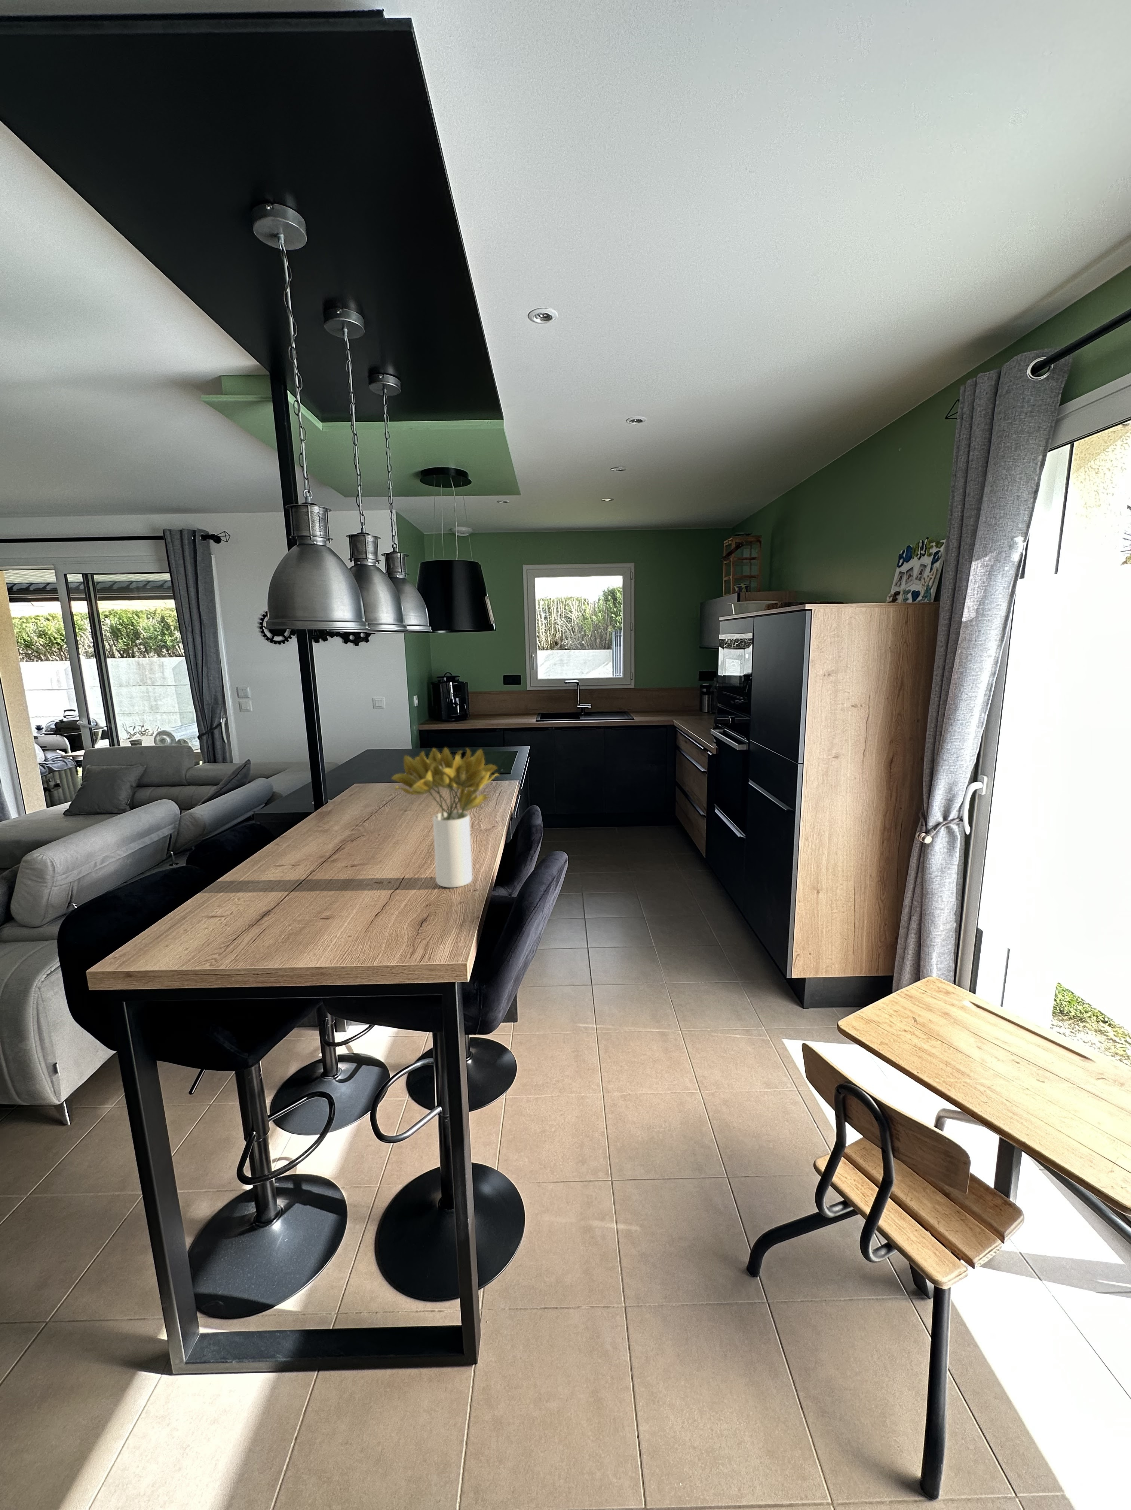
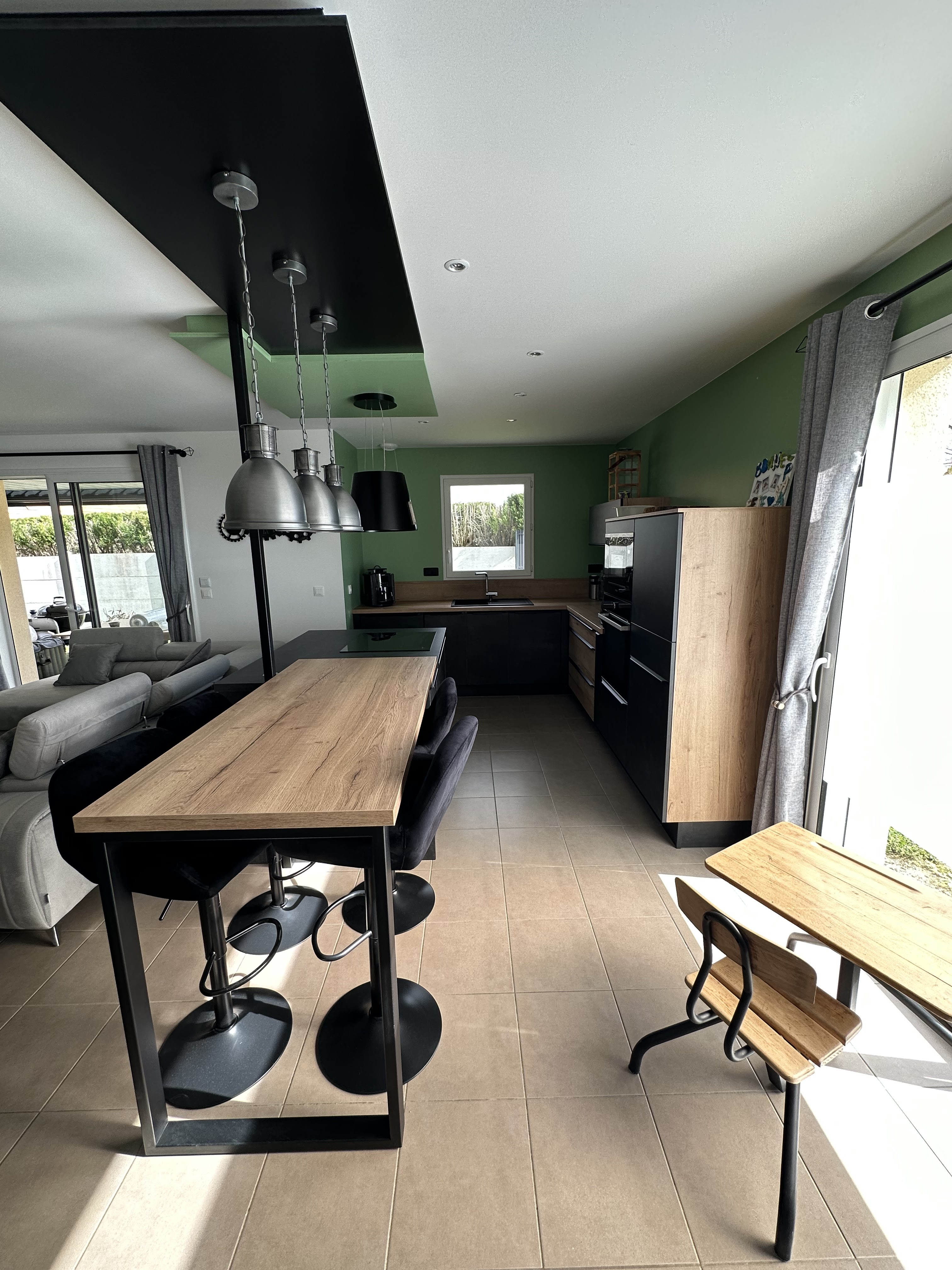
- flower bouquet [391,747,500,888]
